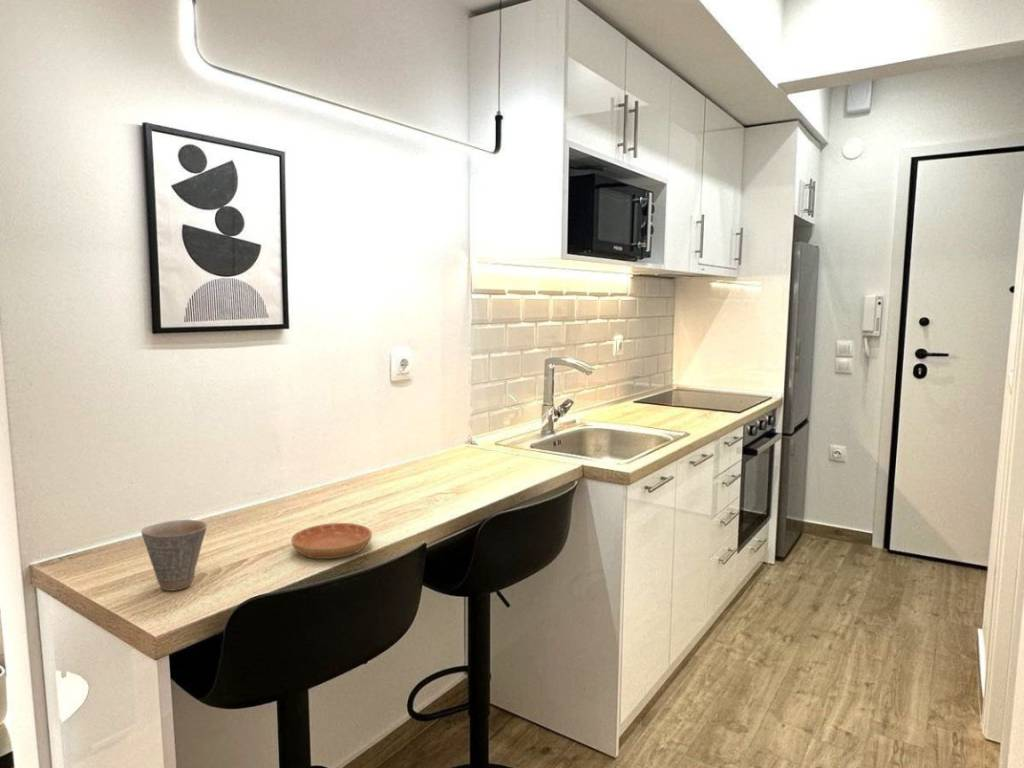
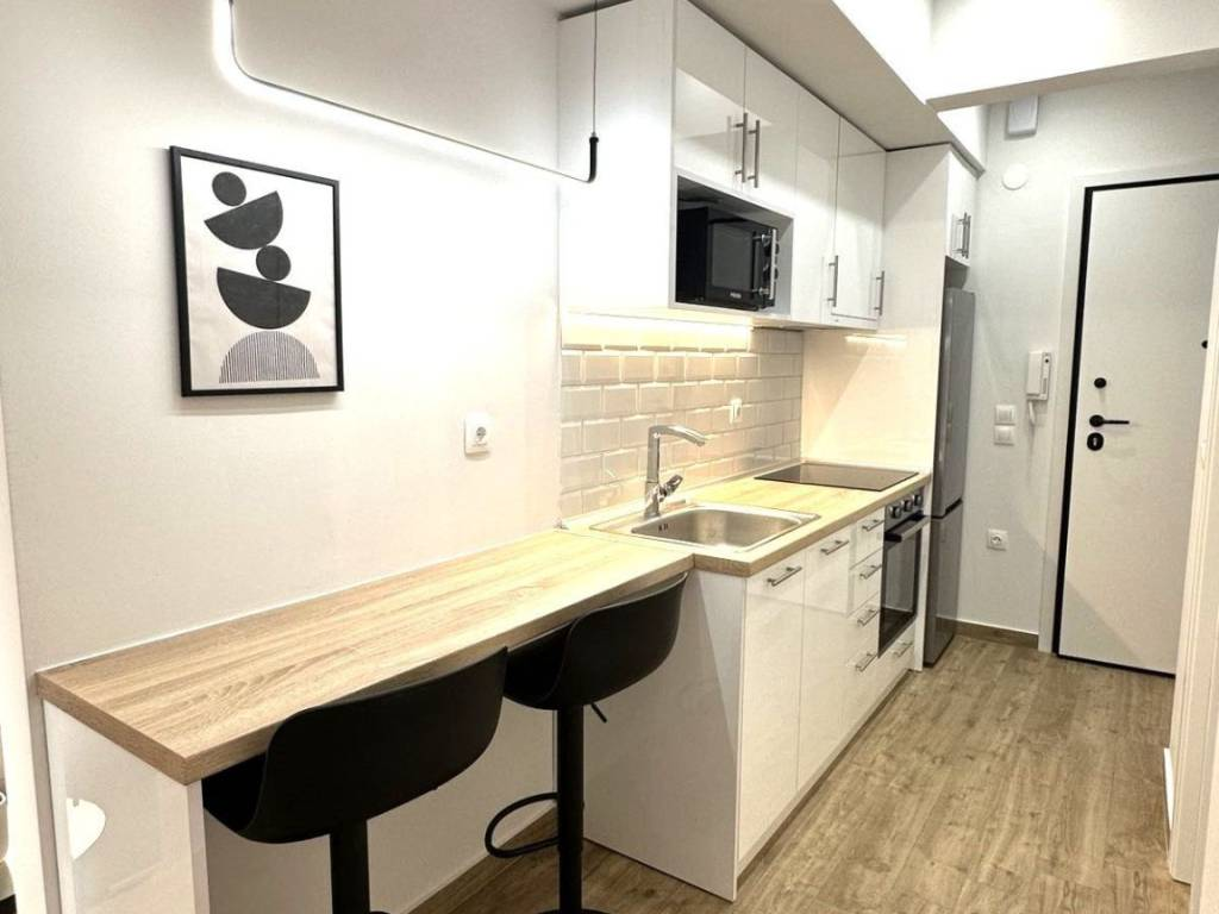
- saucer [290,522,373,560]
- cup [140,519,208,592]
